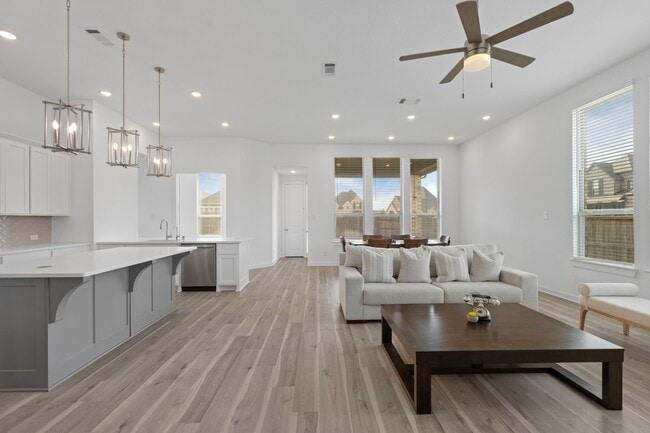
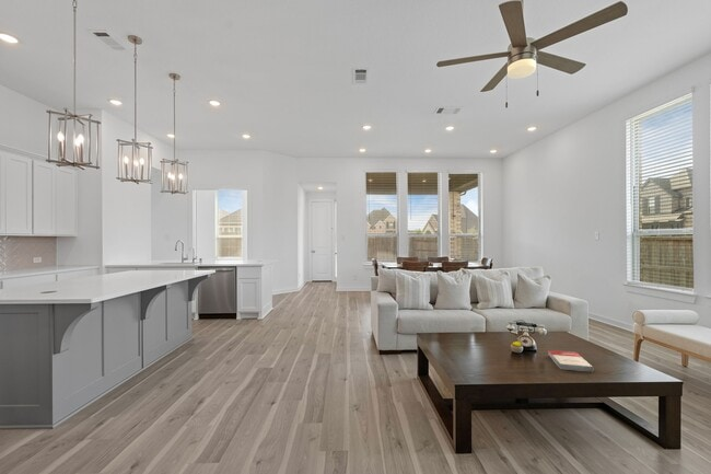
+ book [547,349,595,372]
